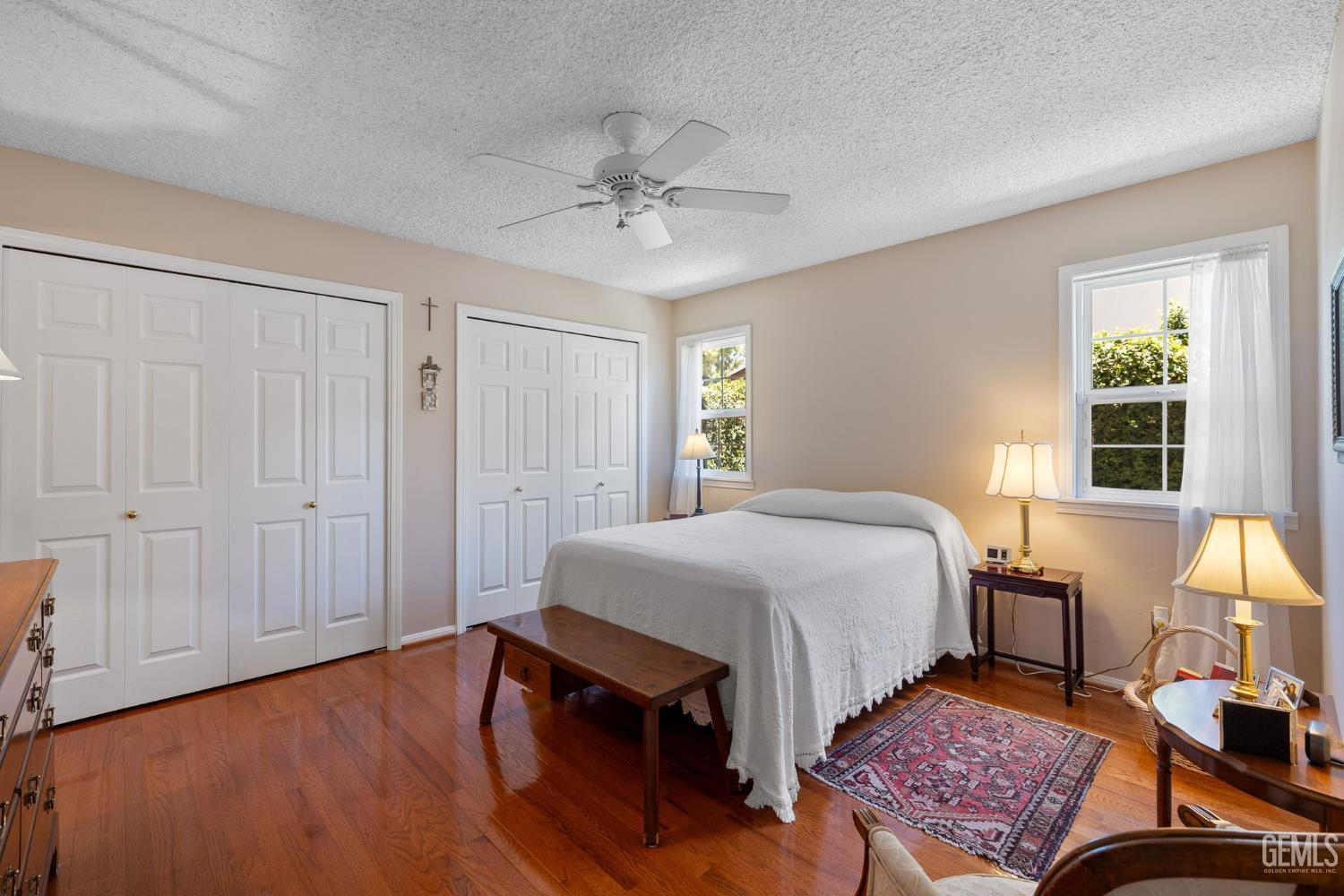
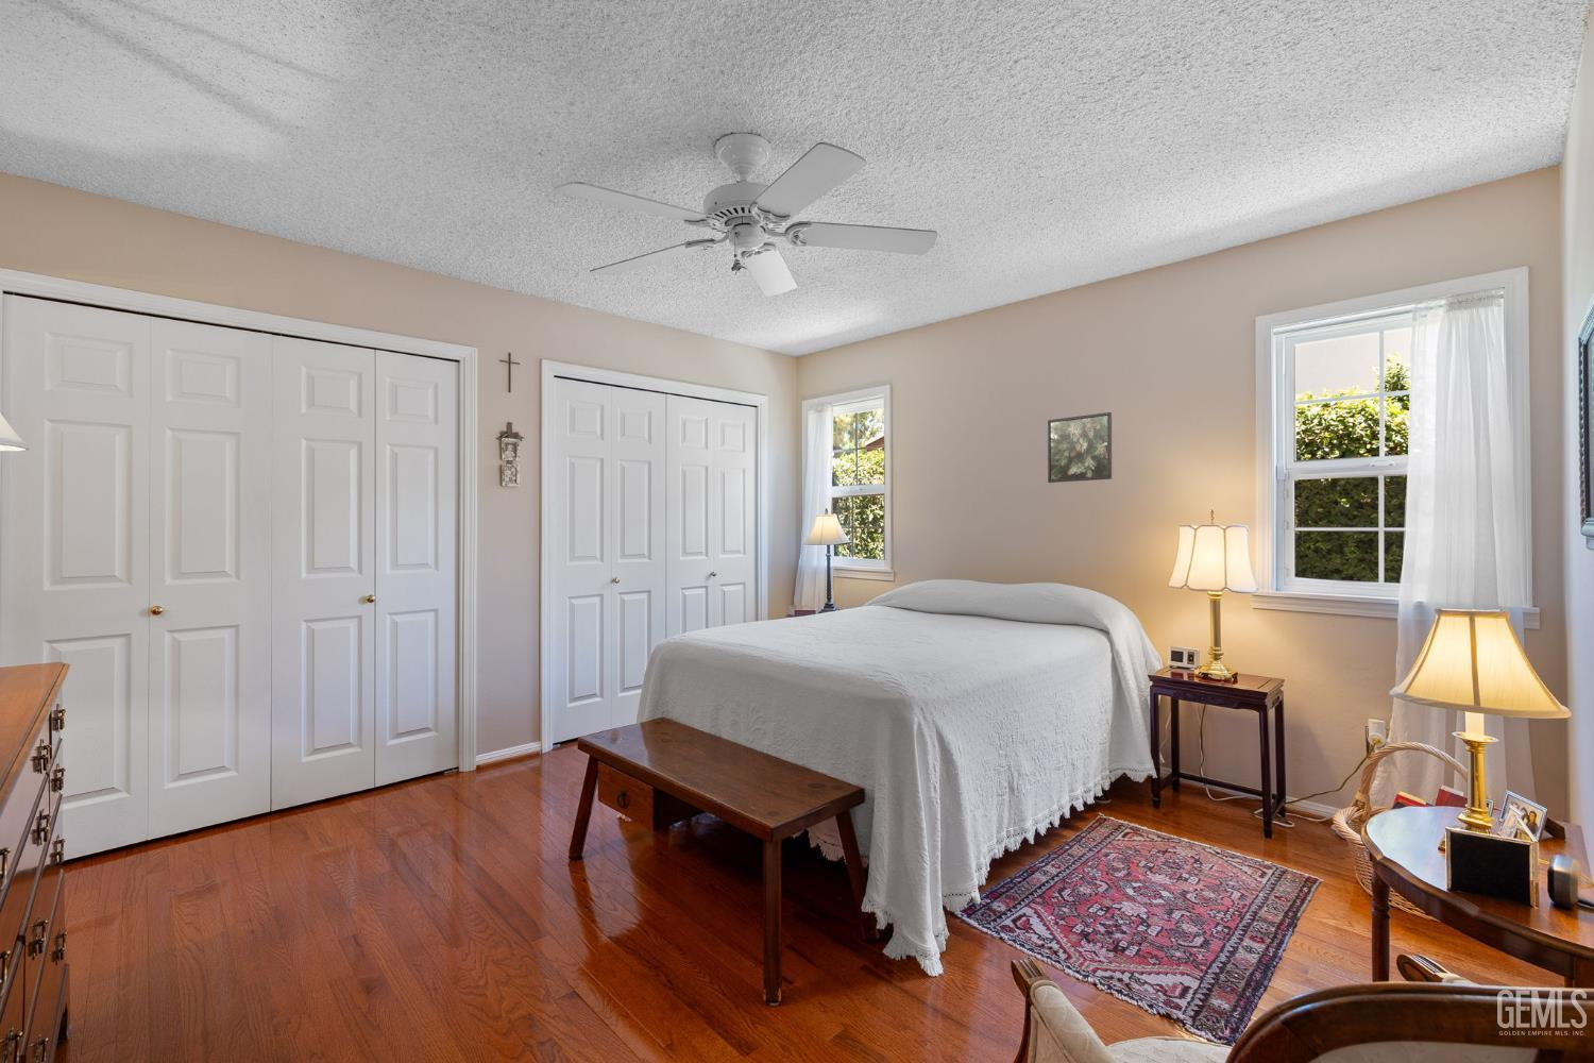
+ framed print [1047,412,1112,484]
